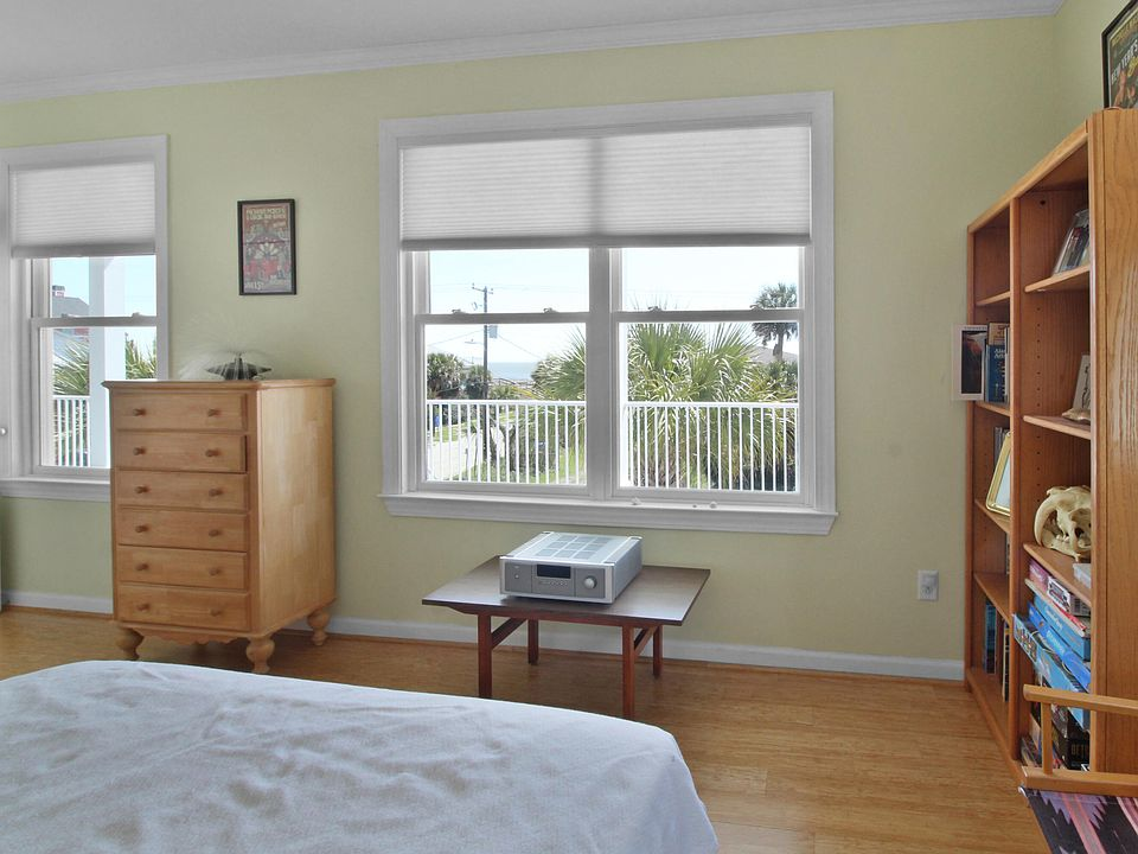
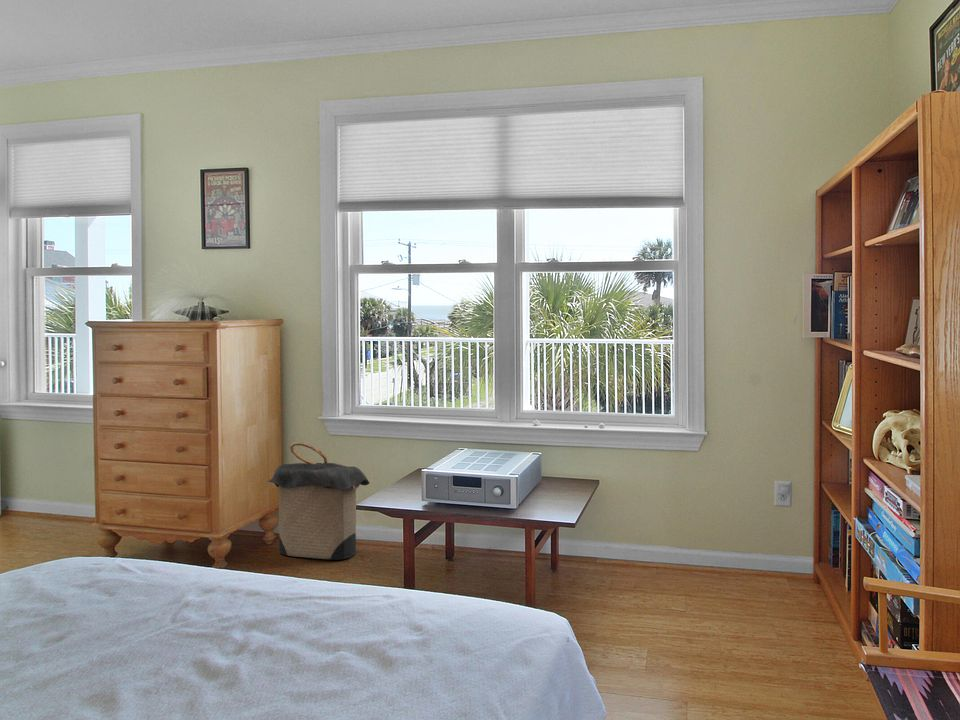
+ laundry hamper [266,441,370,561]
